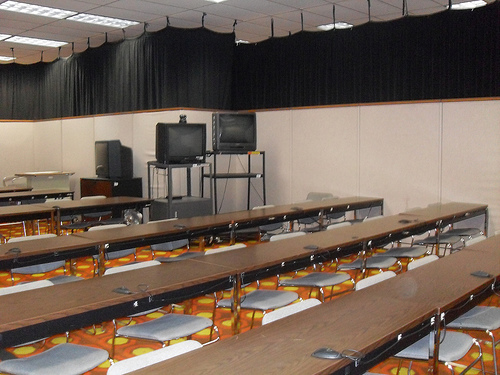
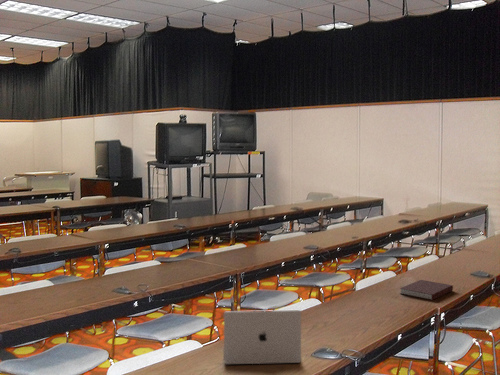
+ notebook [399,279,454,301]
+ laptop [223,309,302,365]
